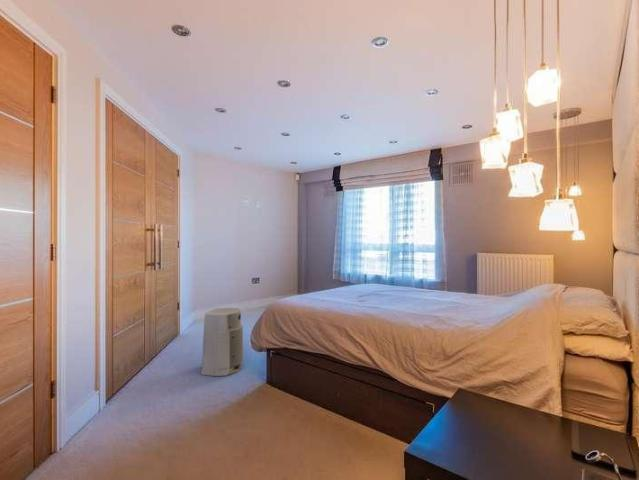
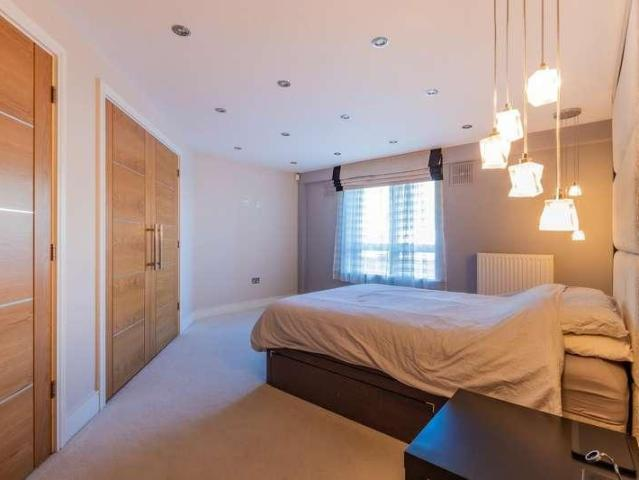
- air purifier [199,307,244,377]
